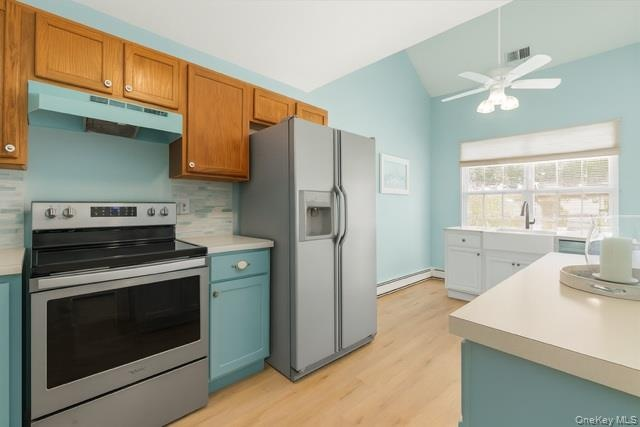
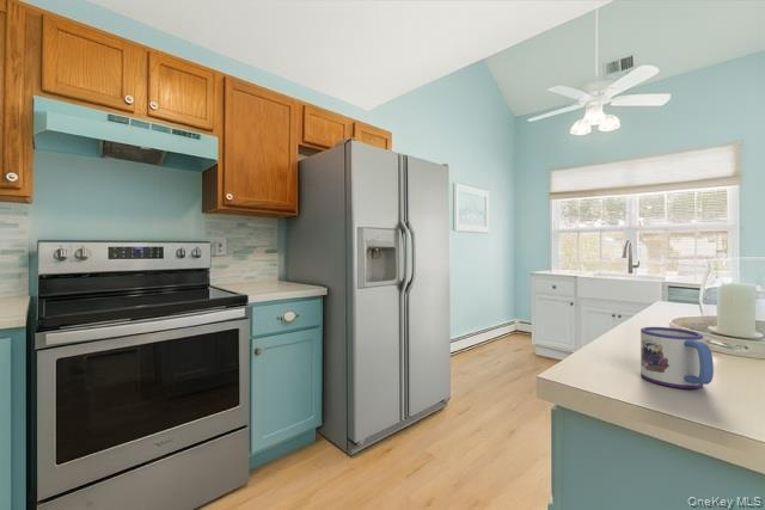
+ mug [639,326,715,389]
